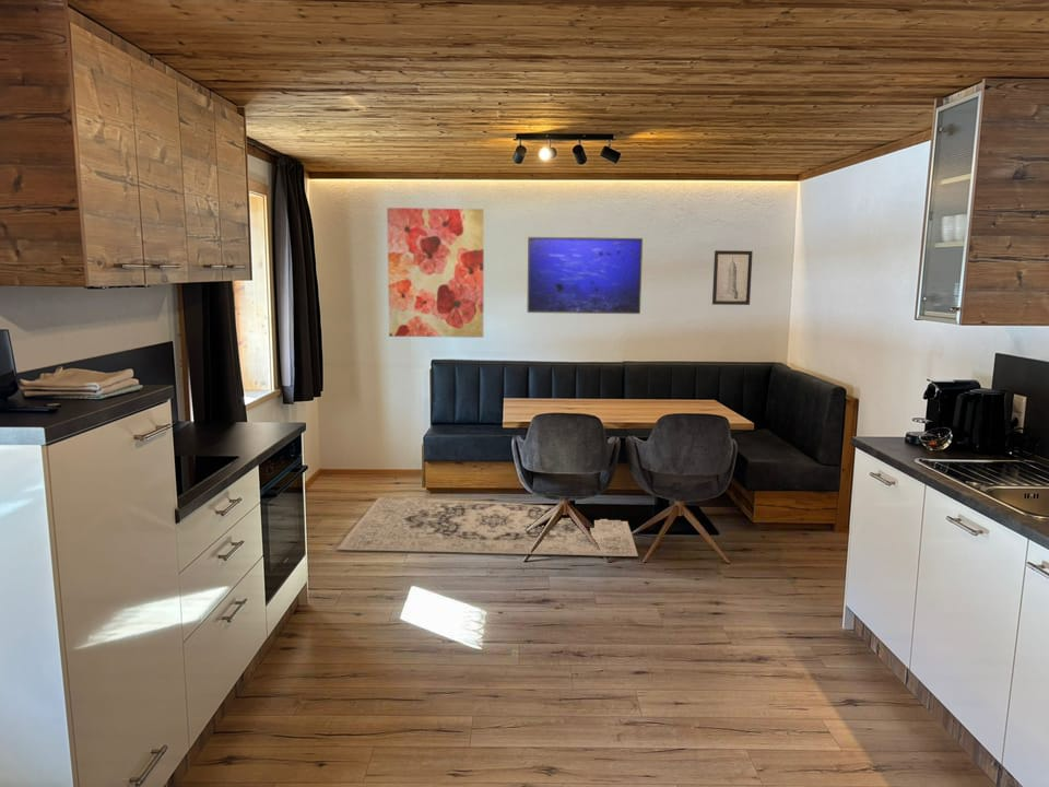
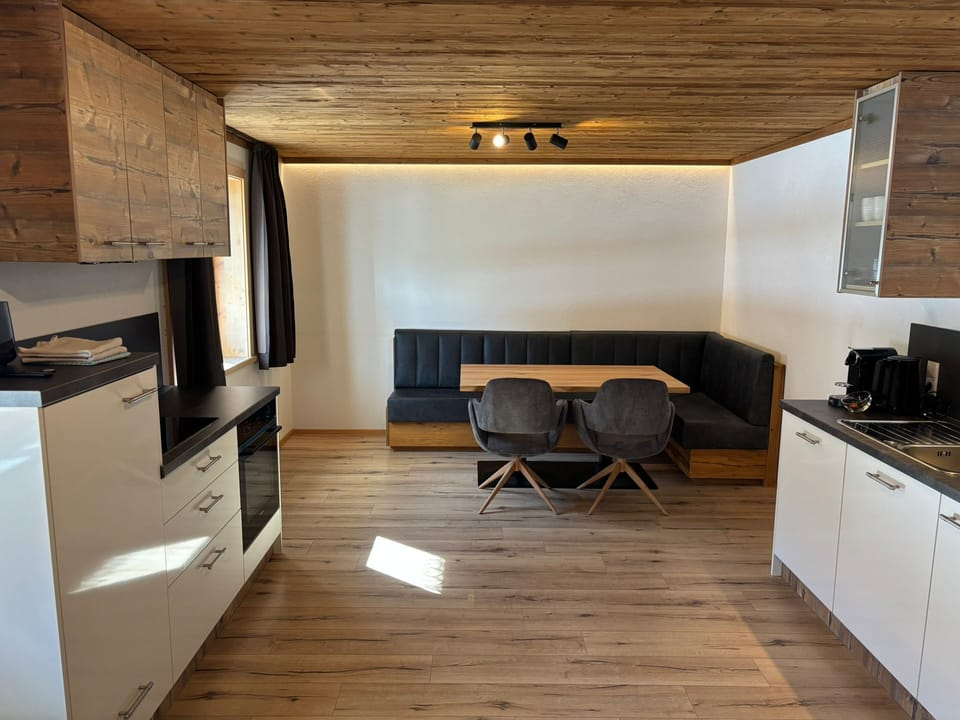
- wall art [386,207,485,339]
- wall art [711,249,754,306]
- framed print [526,236,644,315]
- rug [335,496,639,557]
